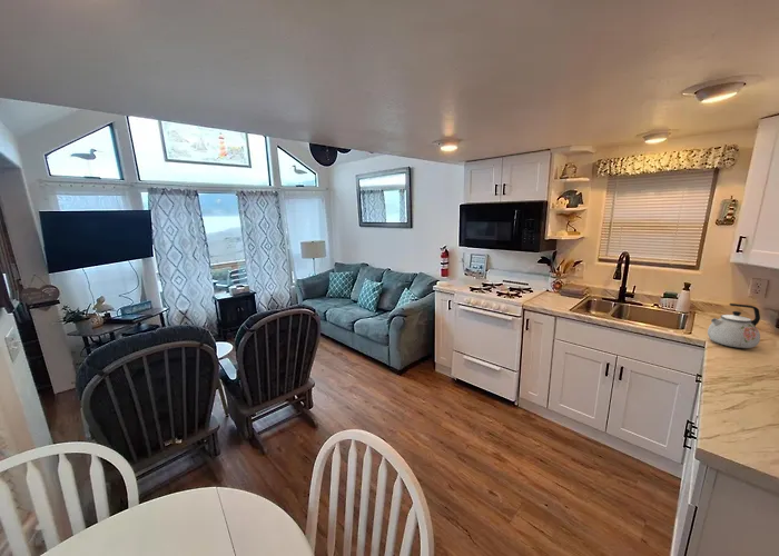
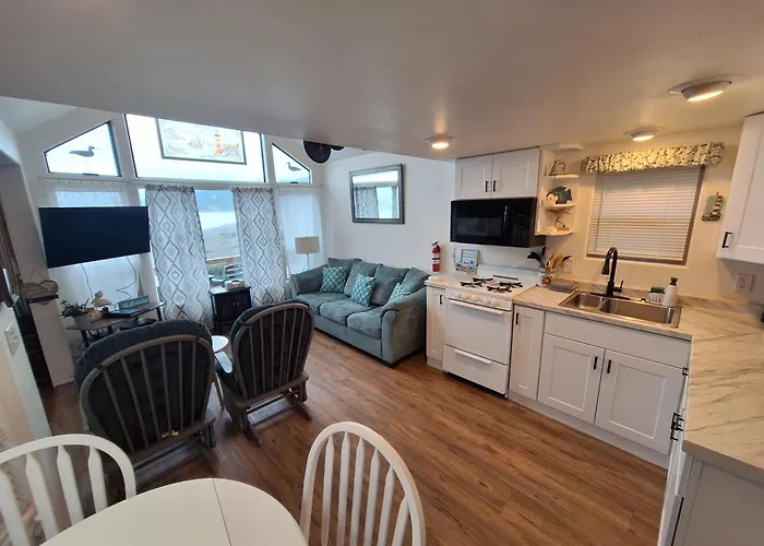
- kettle [707,302,761,349]
